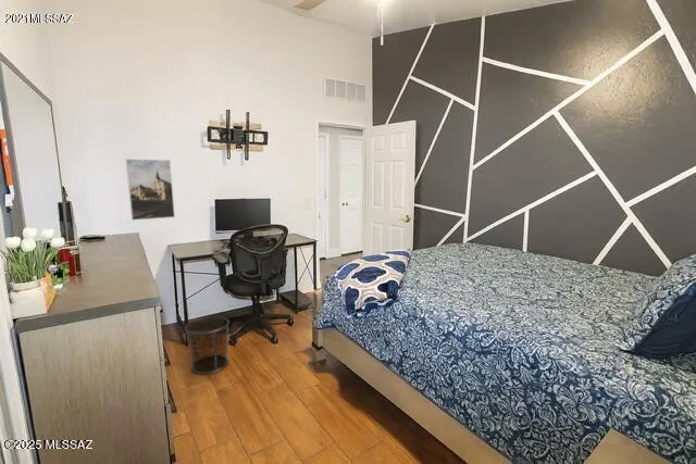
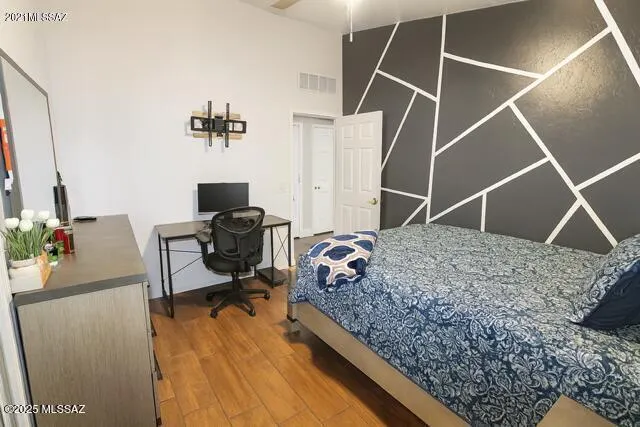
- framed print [125,158,176,222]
- waste bin [184,315,231,375]
